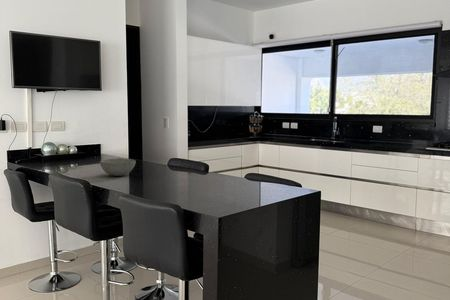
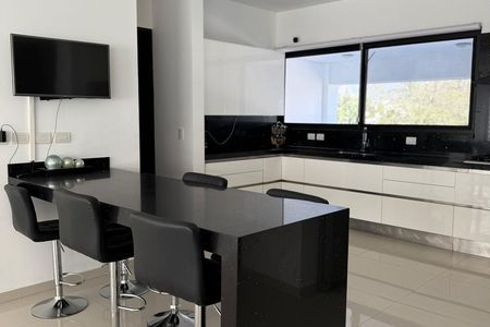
- bowl [99,157,137,177]
